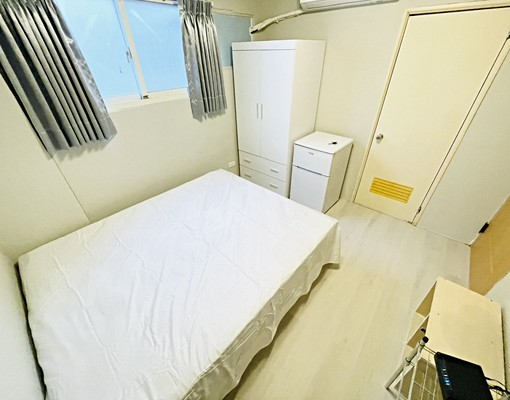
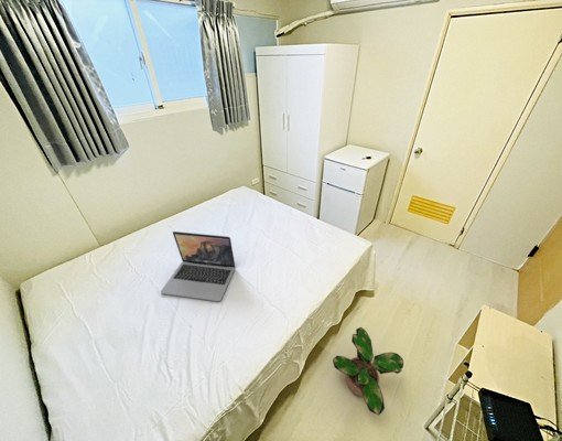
+ potted plant [332,326,404,417]
+ laptop [160,230,236,302]
